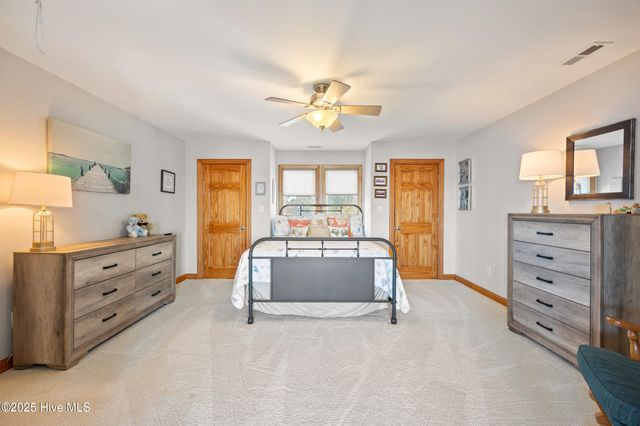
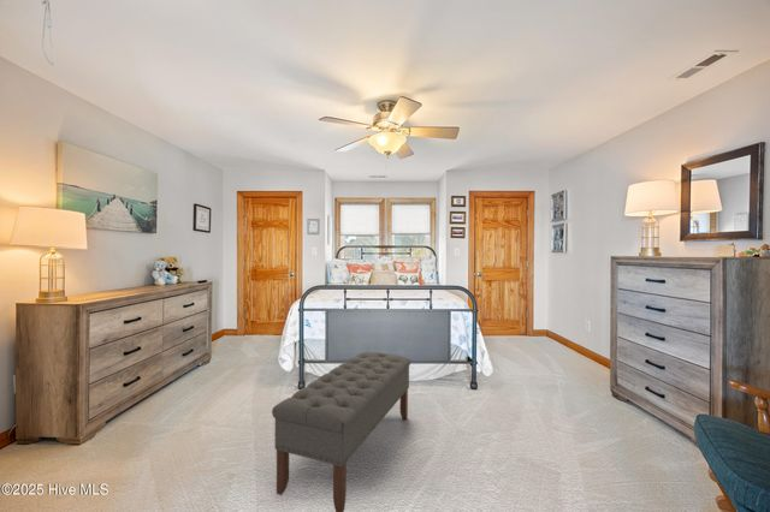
+ bench [271,351,411,512]
